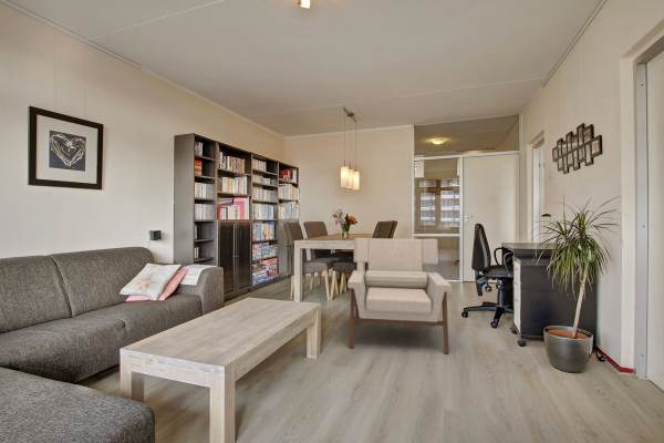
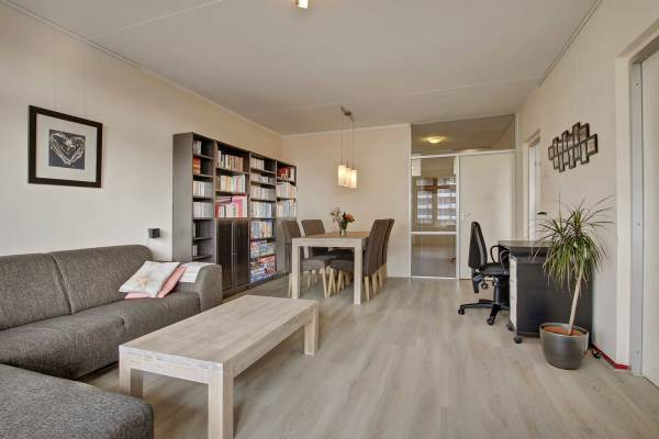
- armchair [346,237,453,354]
